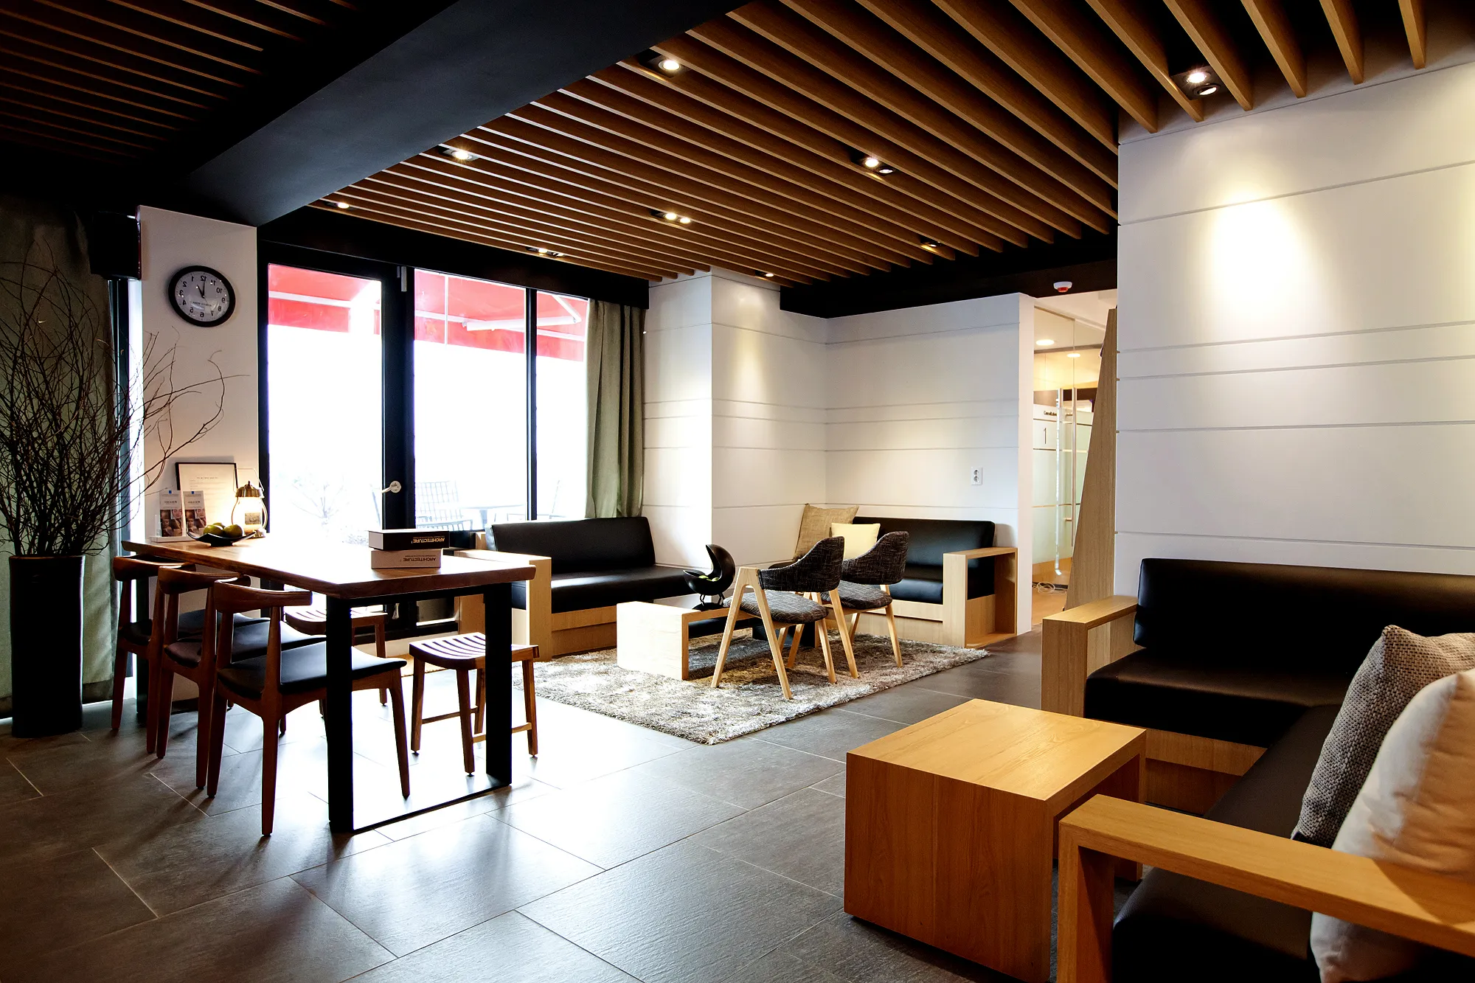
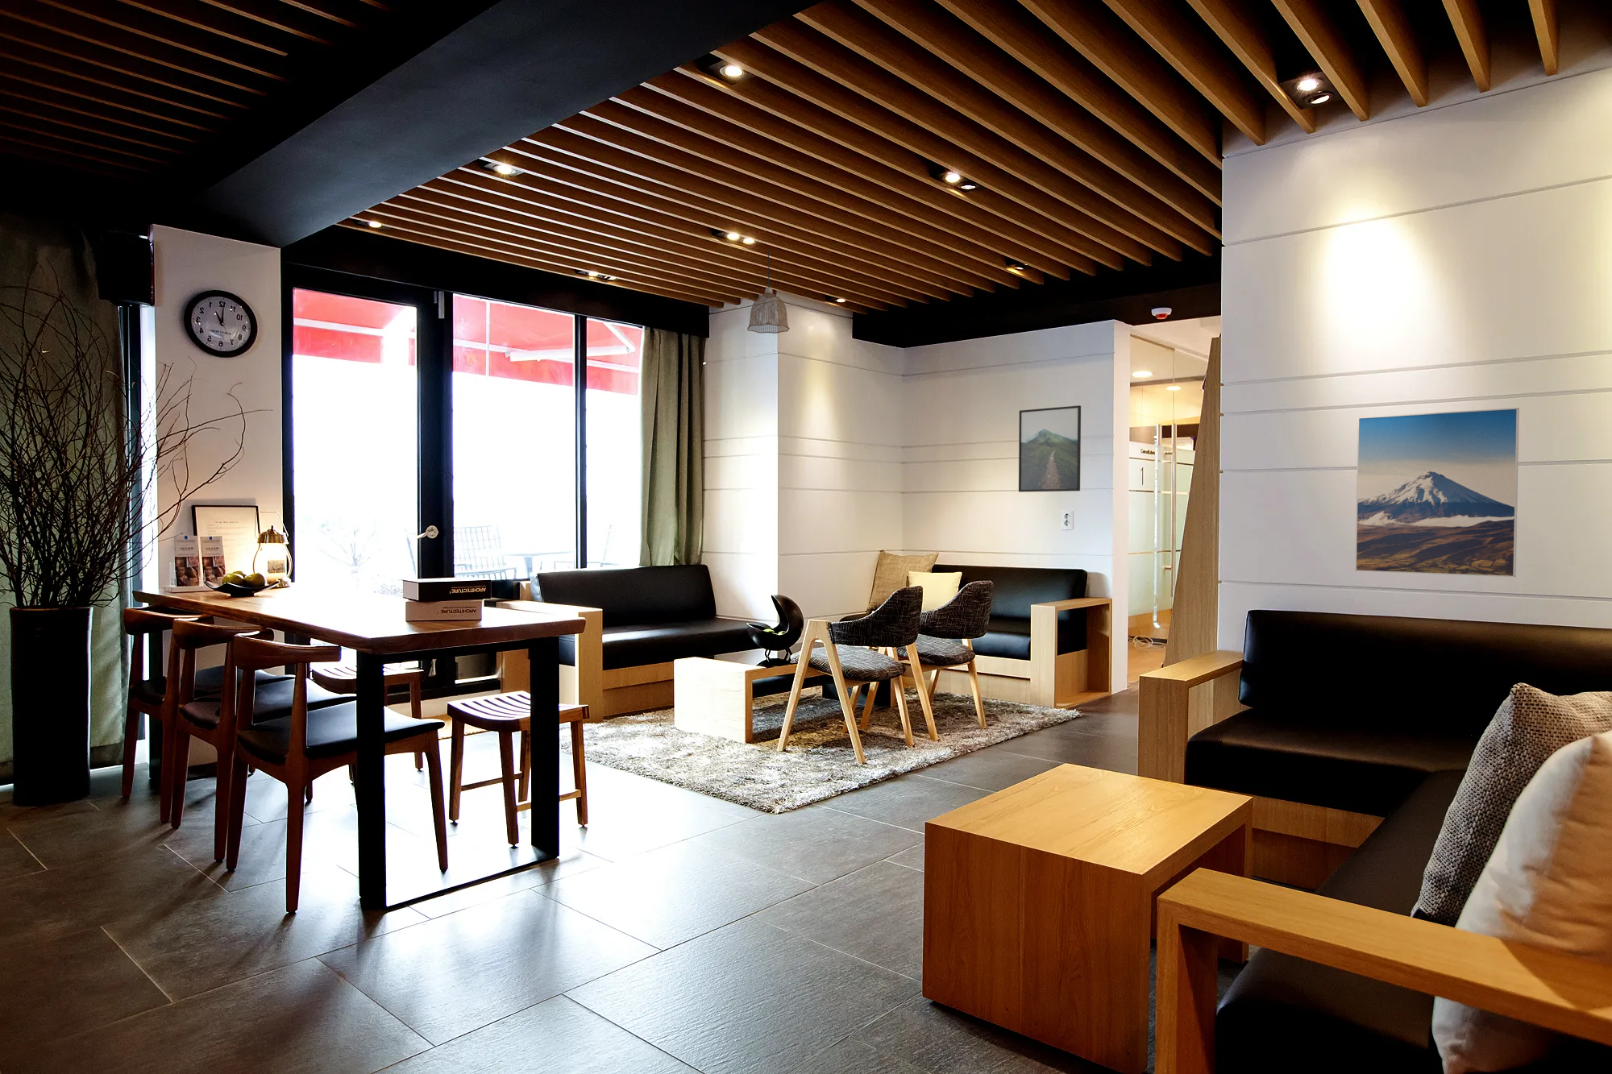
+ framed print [1354,406,1520,578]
+ pendant lamp [747,249,791,334]
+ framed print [1018,404,1081,493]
